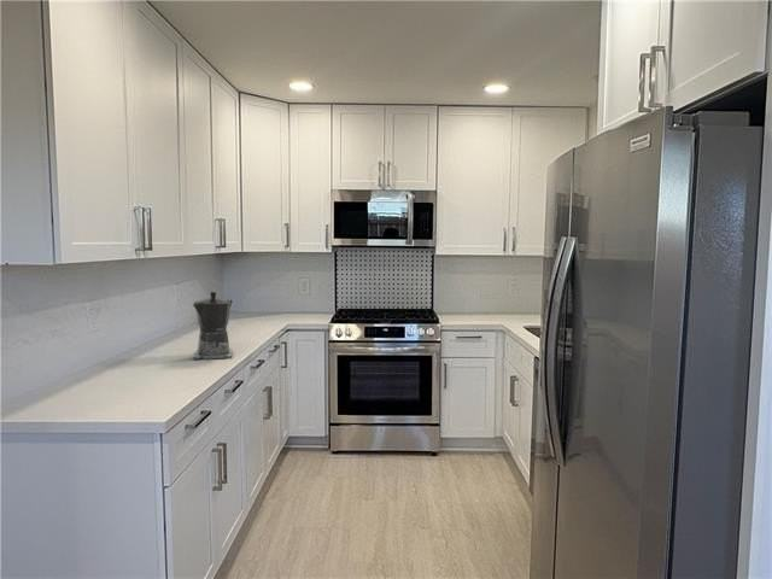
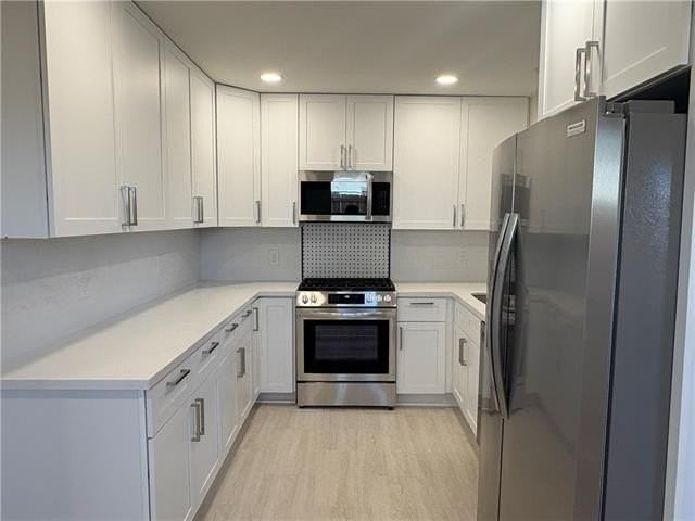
- coffee maker [192,291,234,361]
